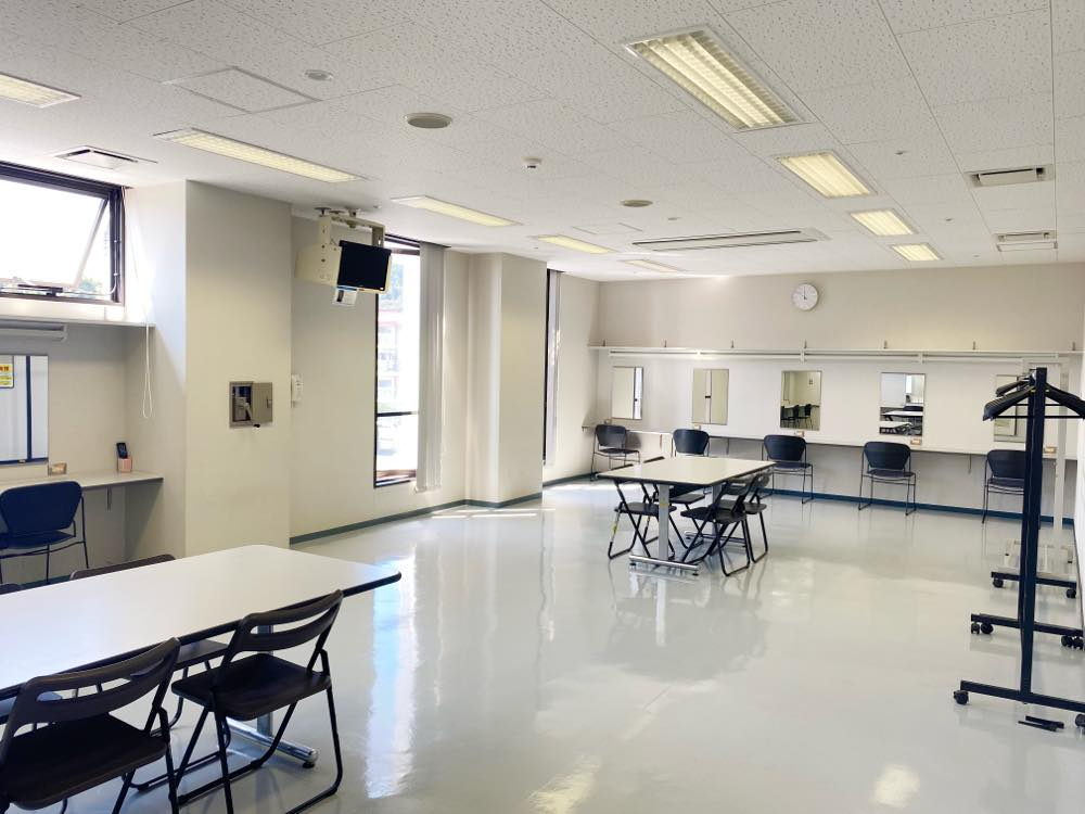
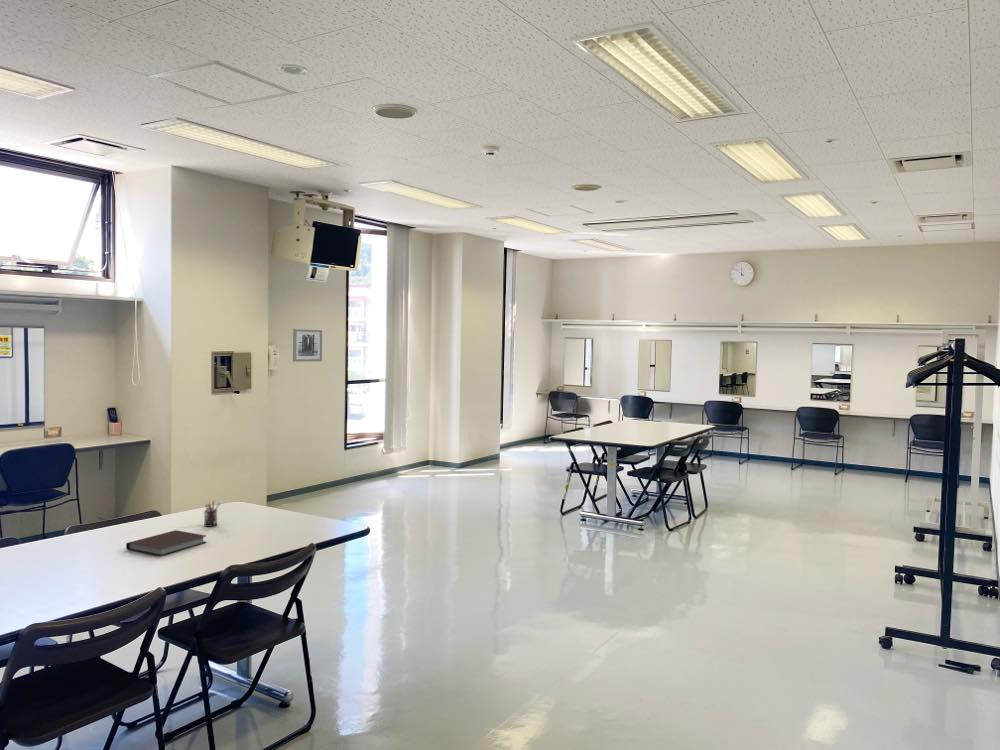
+ wall art [292,328,323,363]
+ pen holder [203,500,222,528]
+ notebook [125,529,208,557]
